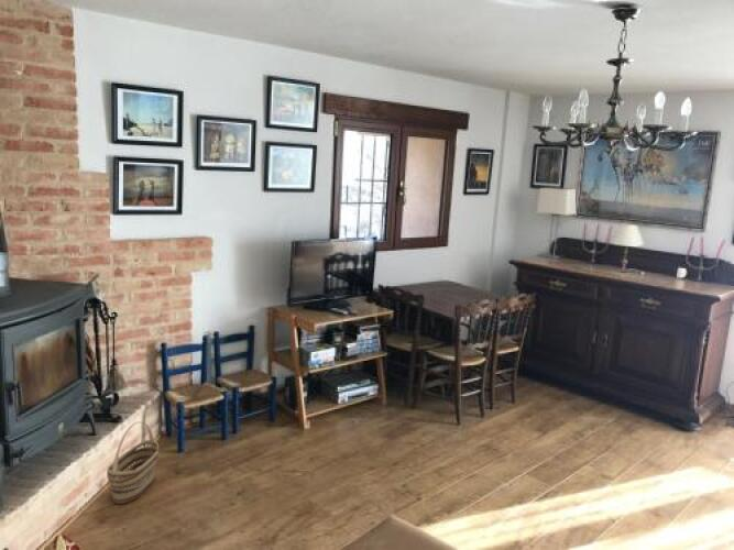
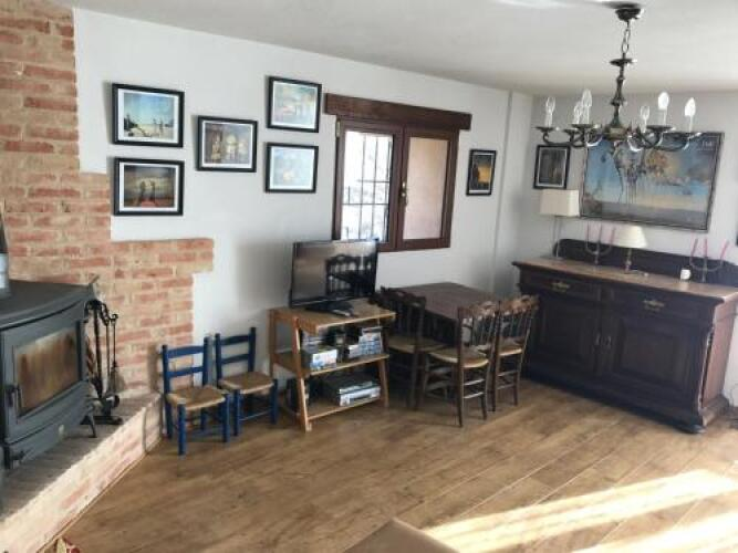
- basket [106,421,160,505]
